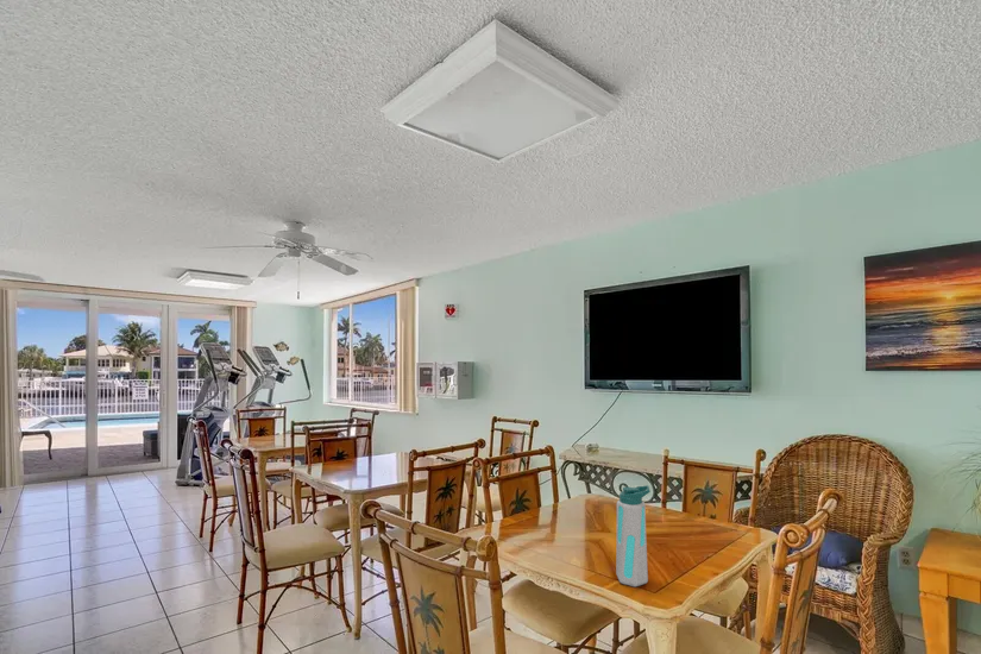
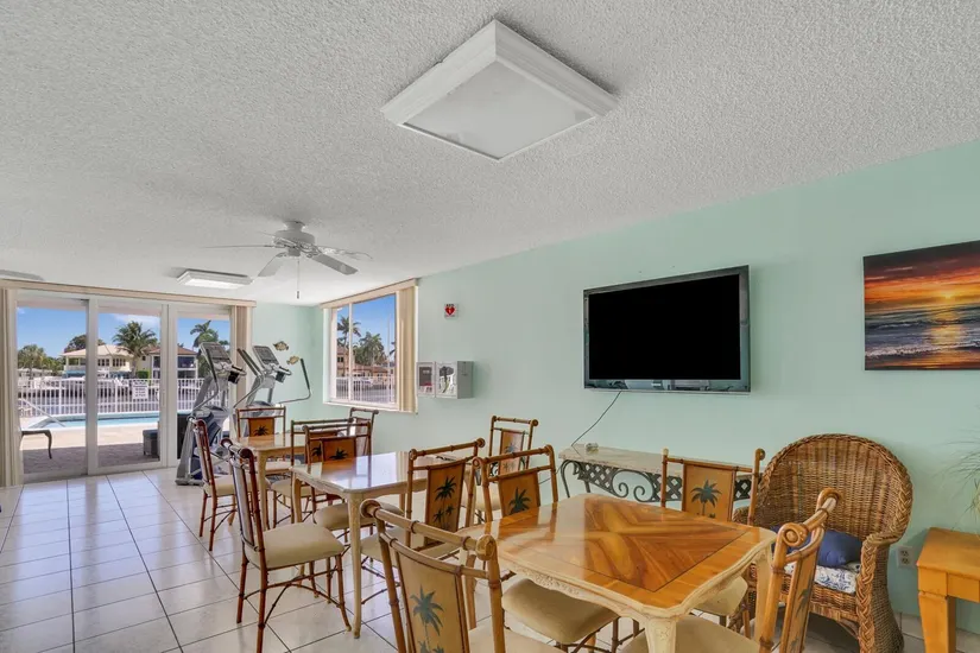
- water bottle [615,484,652,587]
